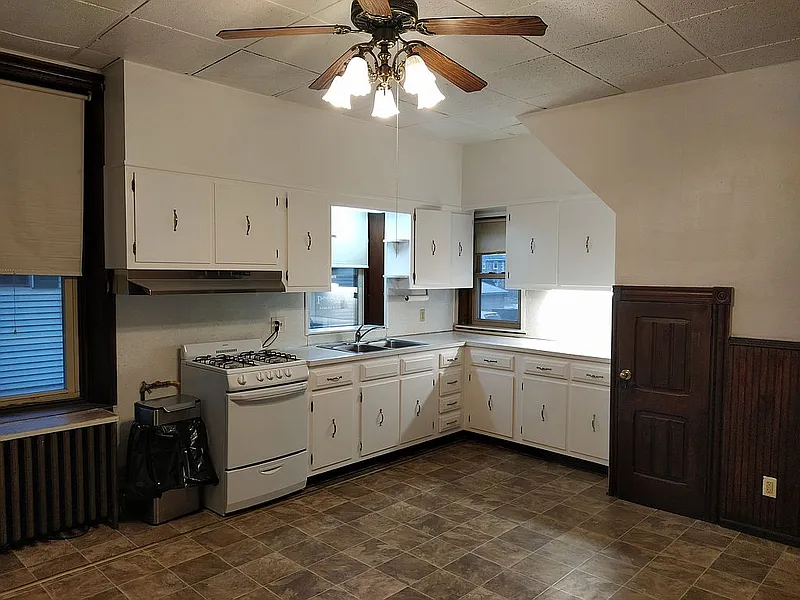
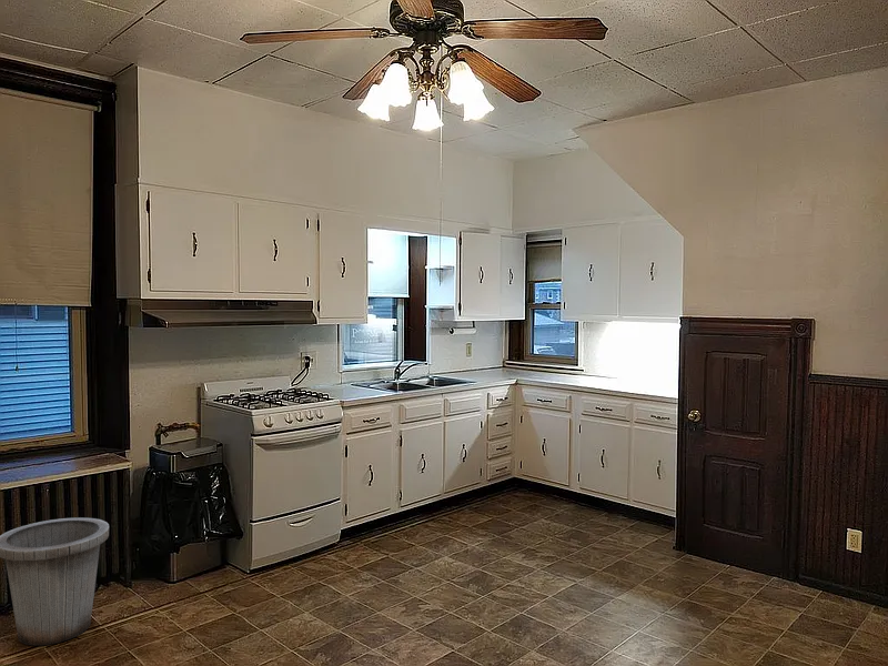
+ trash can [0,516,110,646]
